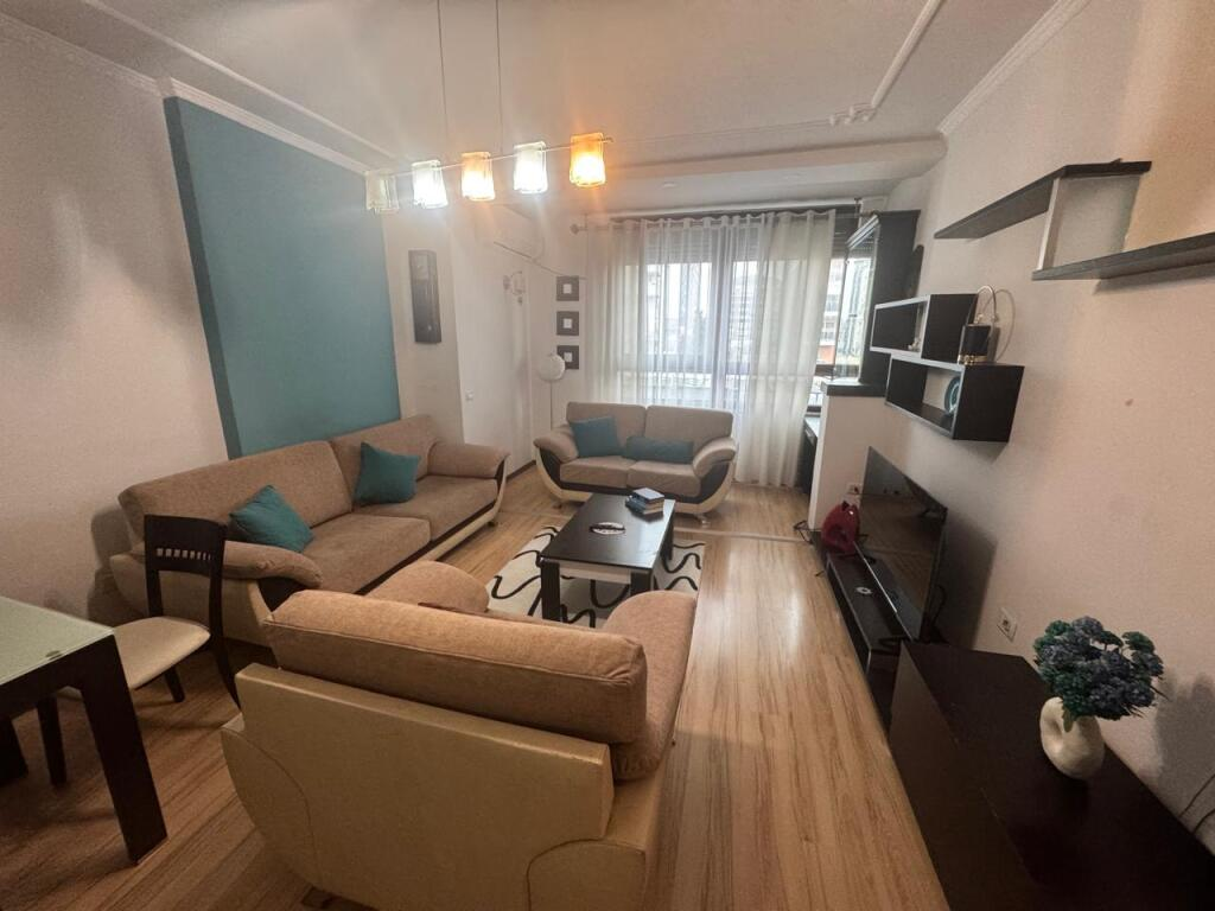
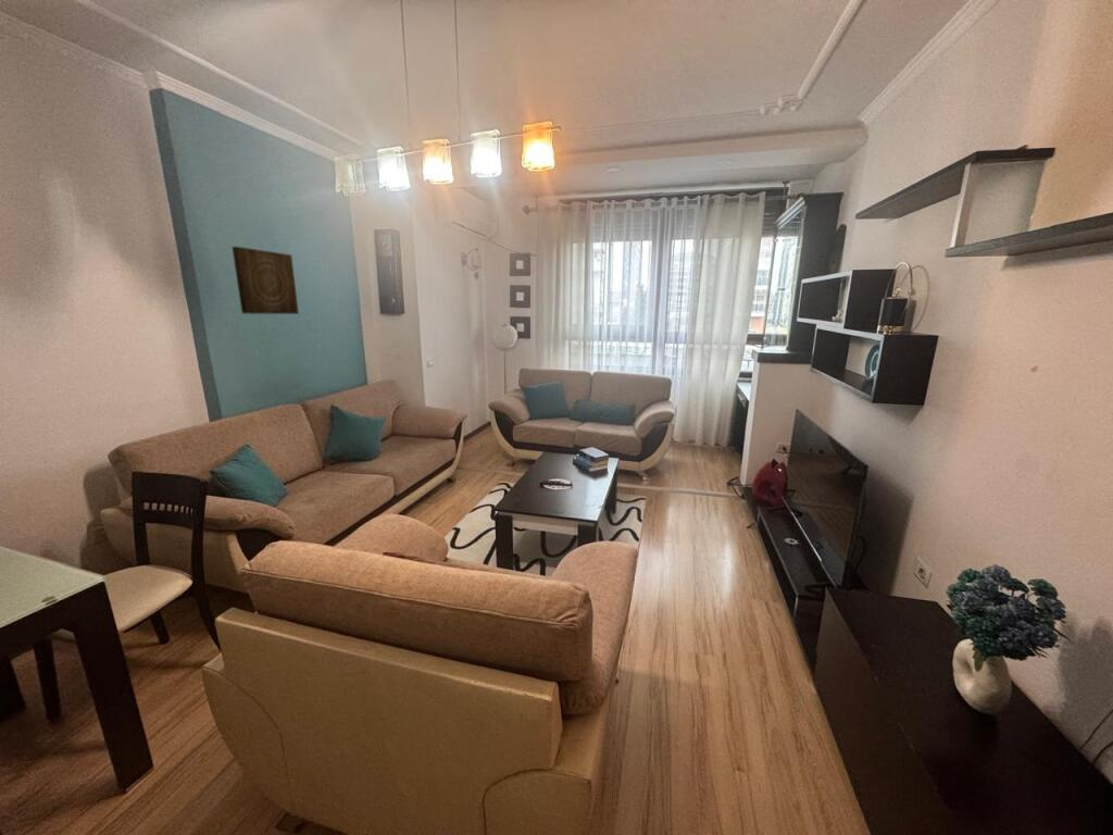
+ wall art [232,246,300,315]
